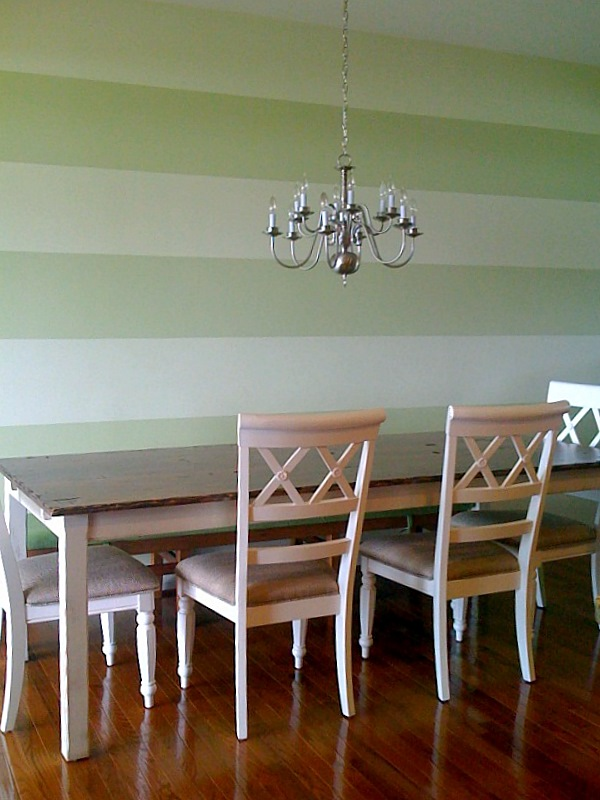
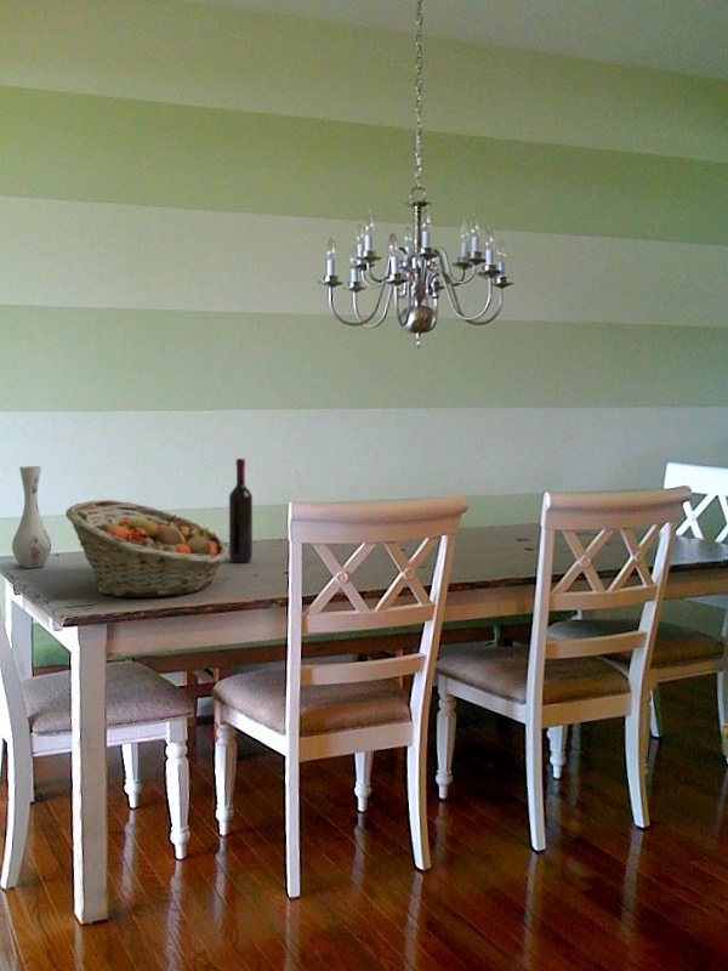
+ fruit basket [64,499,229,598]
+ wine bottle [228,458,254,563]
+ vase [11,465,52,569]
